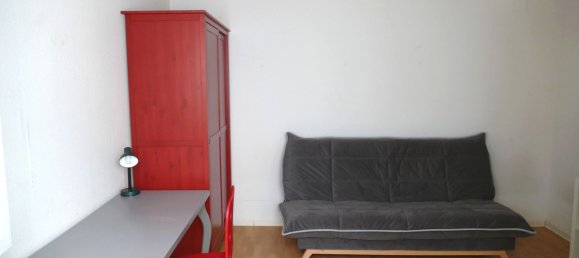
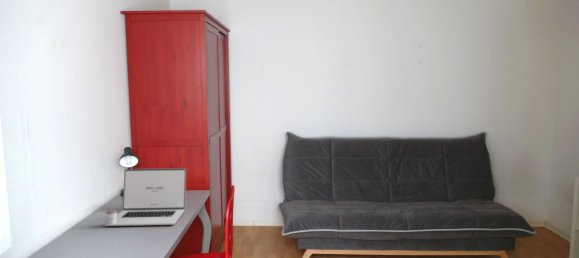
+ laptop [104,167,187,227]
